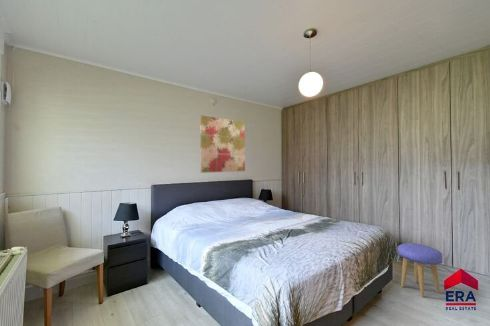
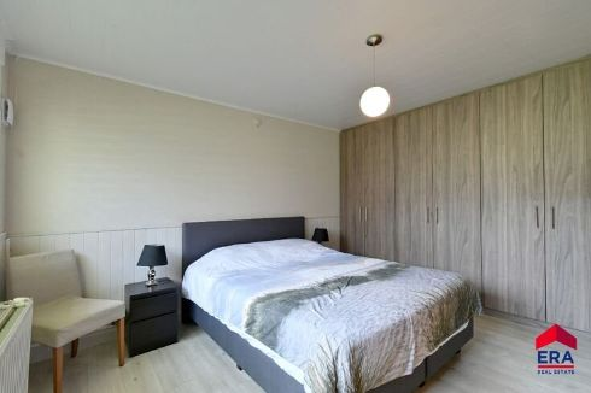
- wall art [199,114,246,174]
- stool [397,242,443,298]
